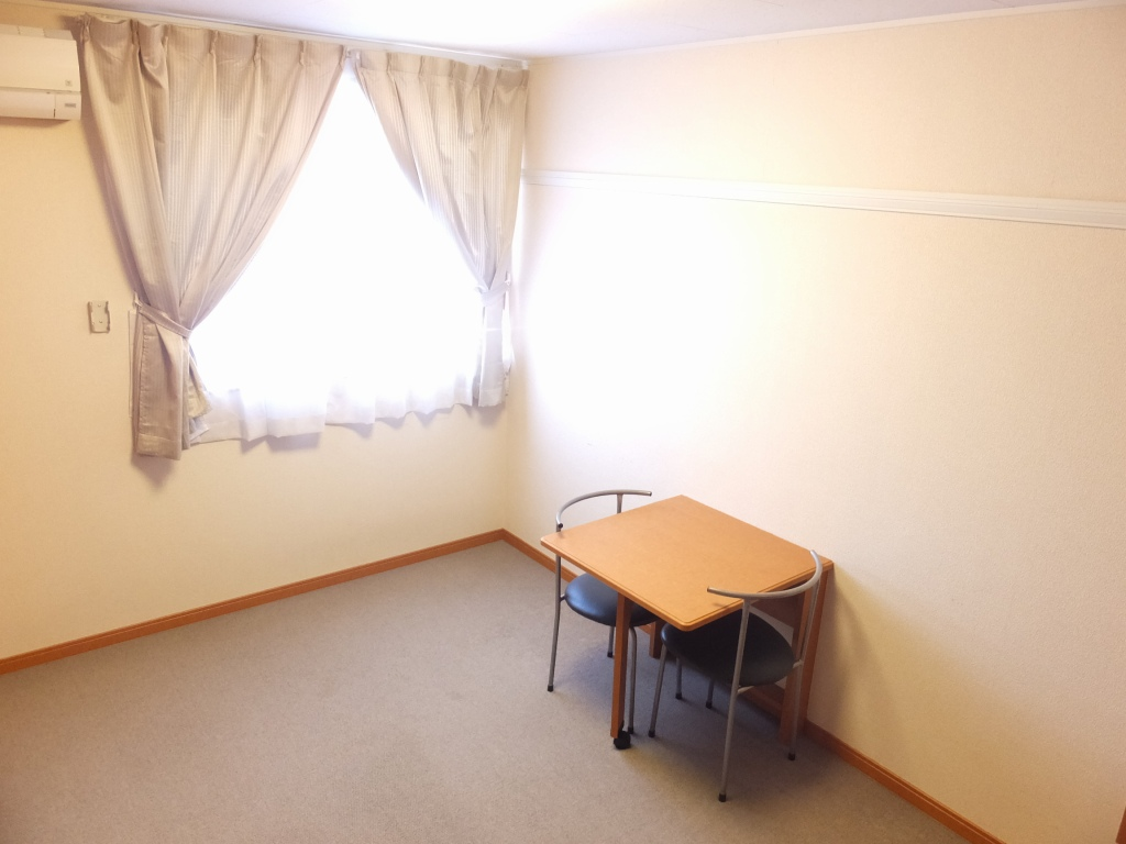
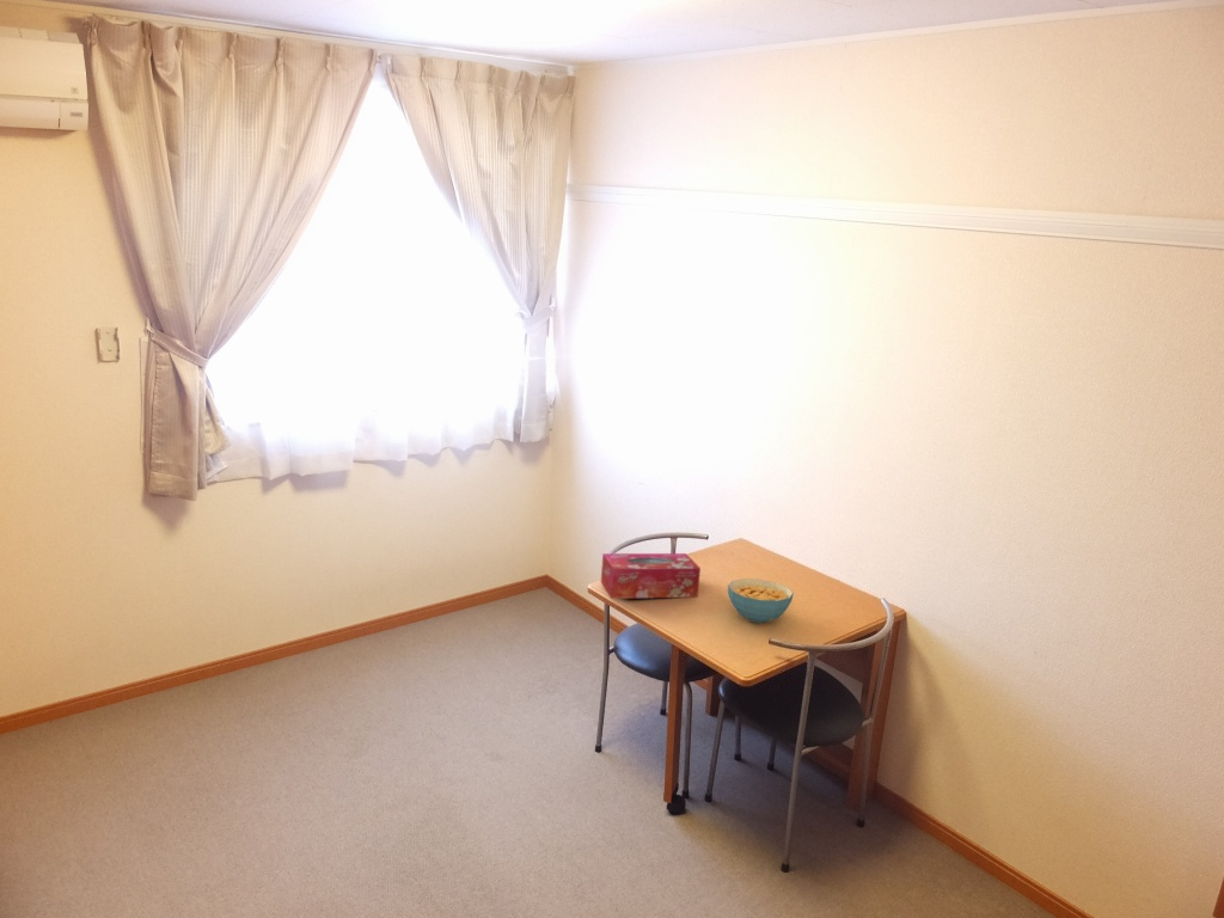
+ cereal bowl [727,577,795,624]
+ tissue box [600,552,702,600]
